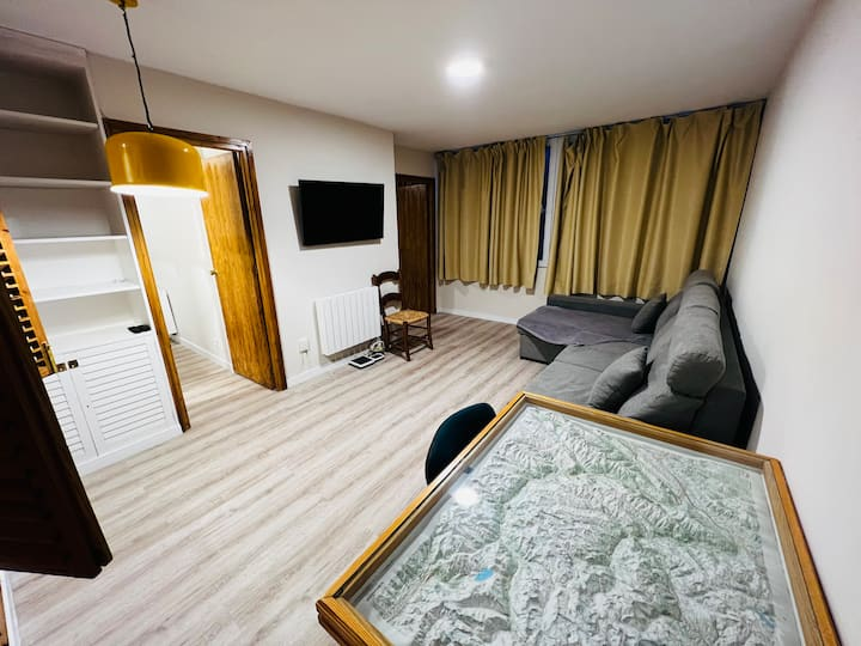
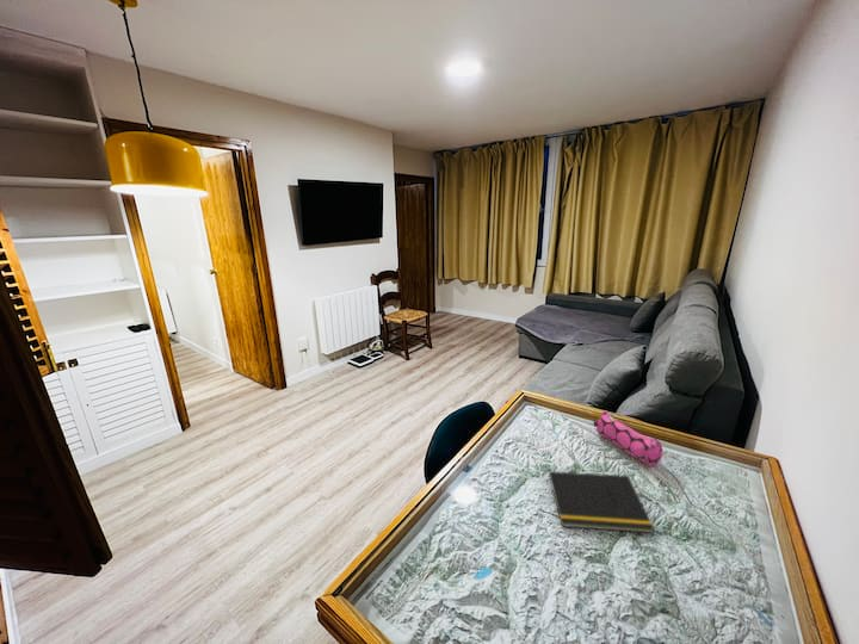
+ notepad [545,470,656,534]
+ pencil case [593,409,663,467]
